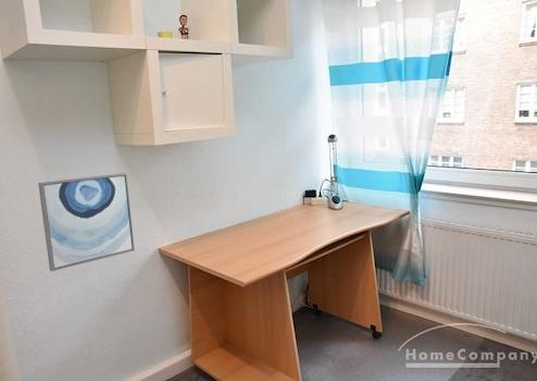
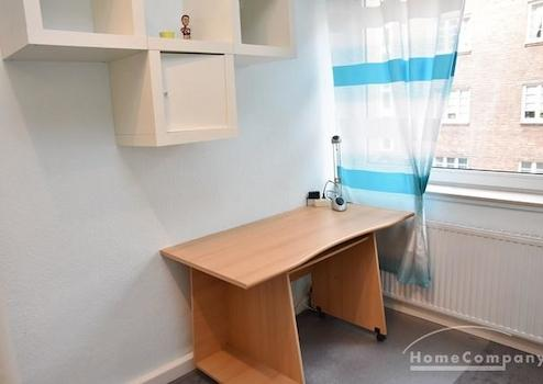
- wall art [37,172,136,272]
